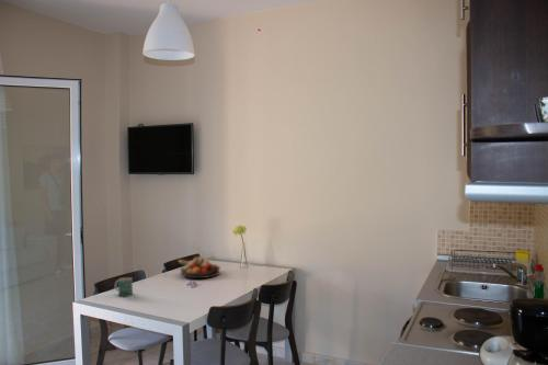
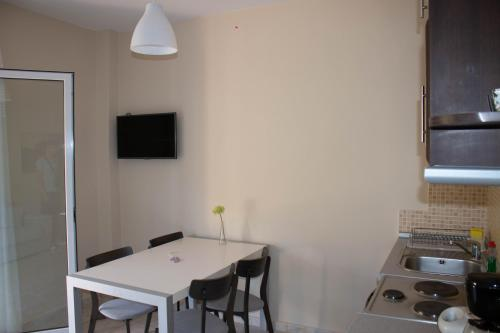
- mug [114,276,134,298]
- fruit bowl [178,255,221,280]
